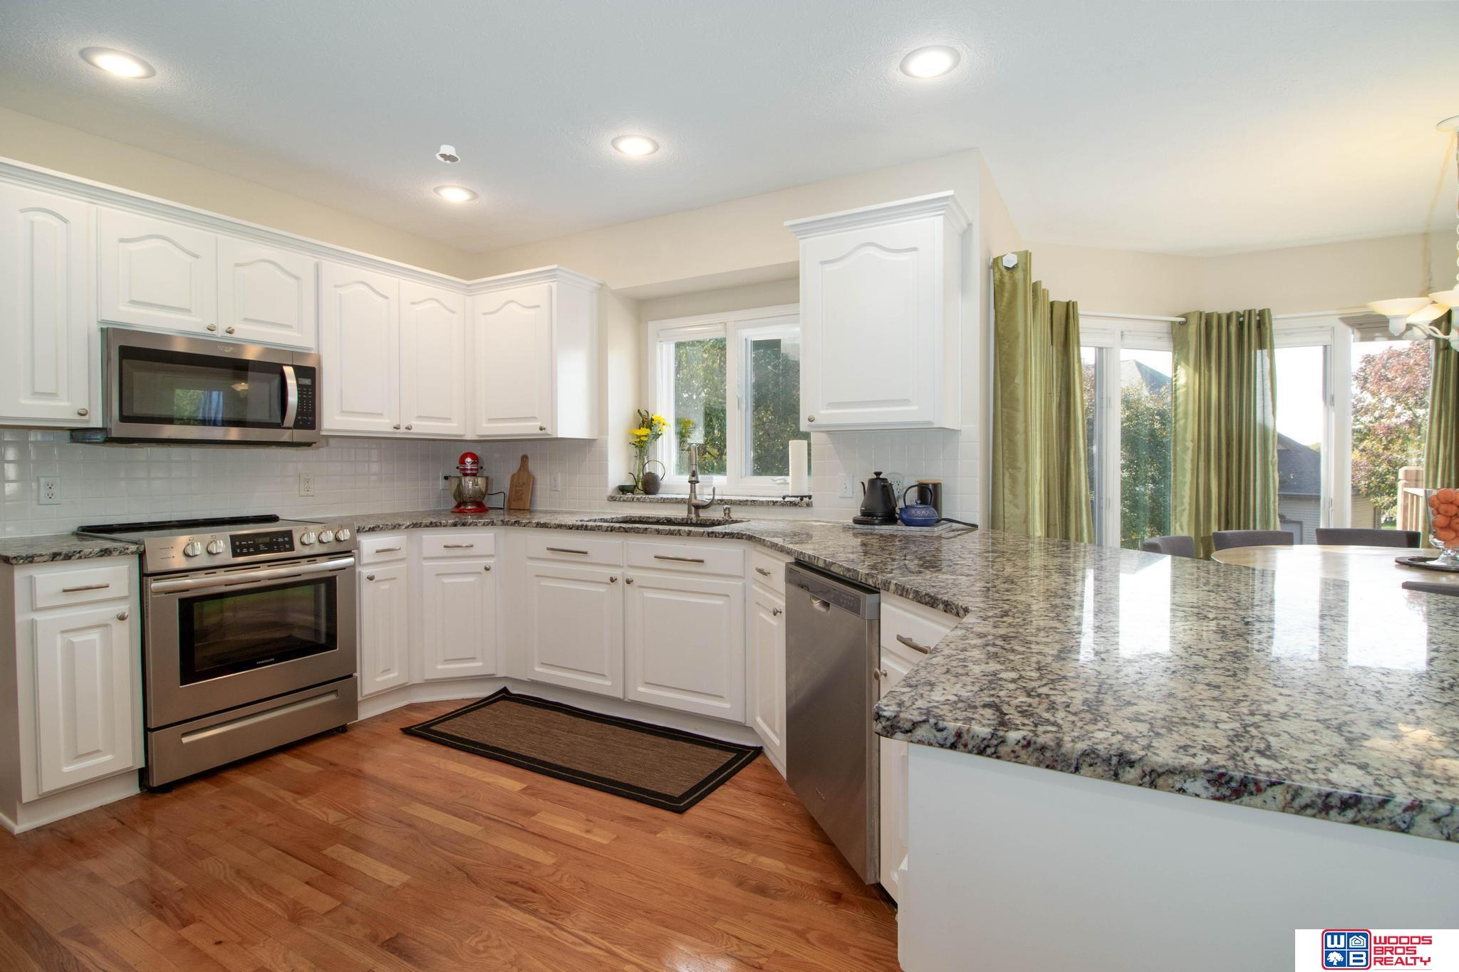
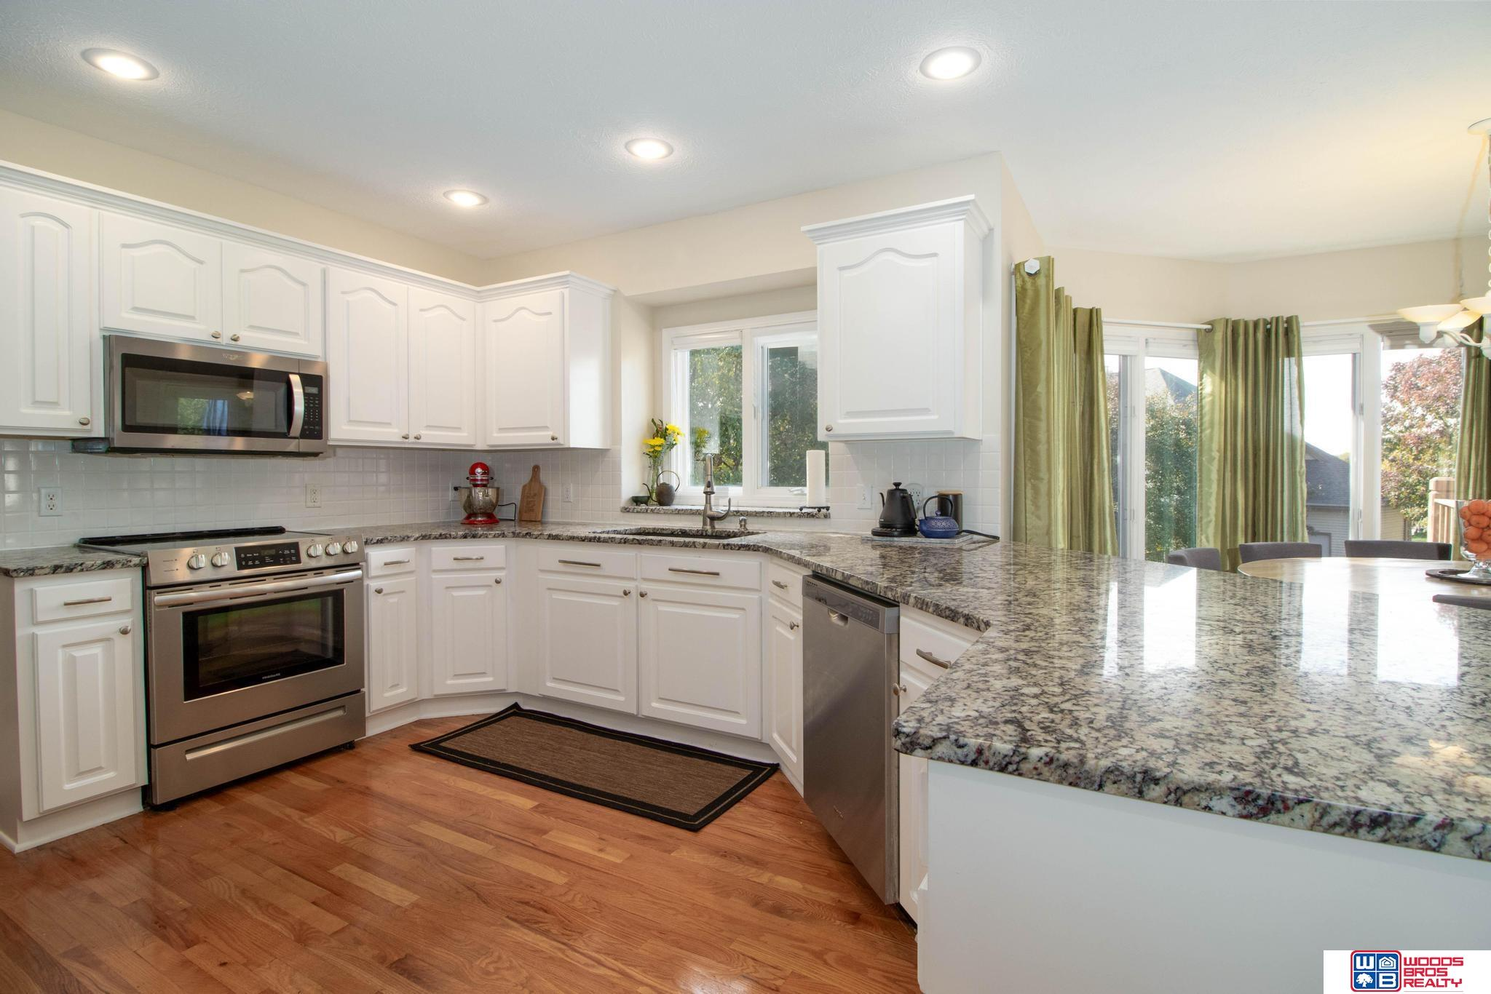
- recessed light [434,143,461,164]
